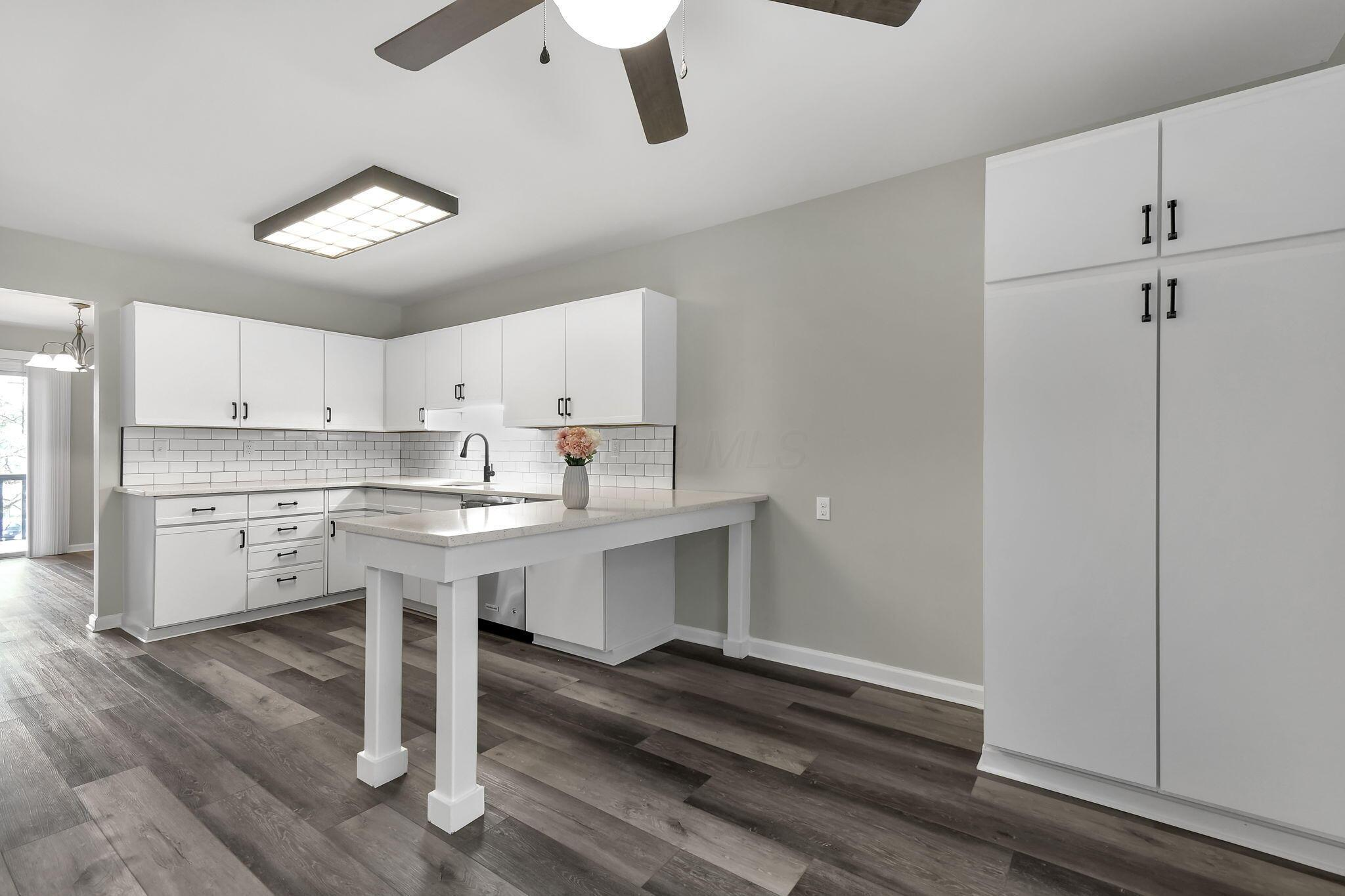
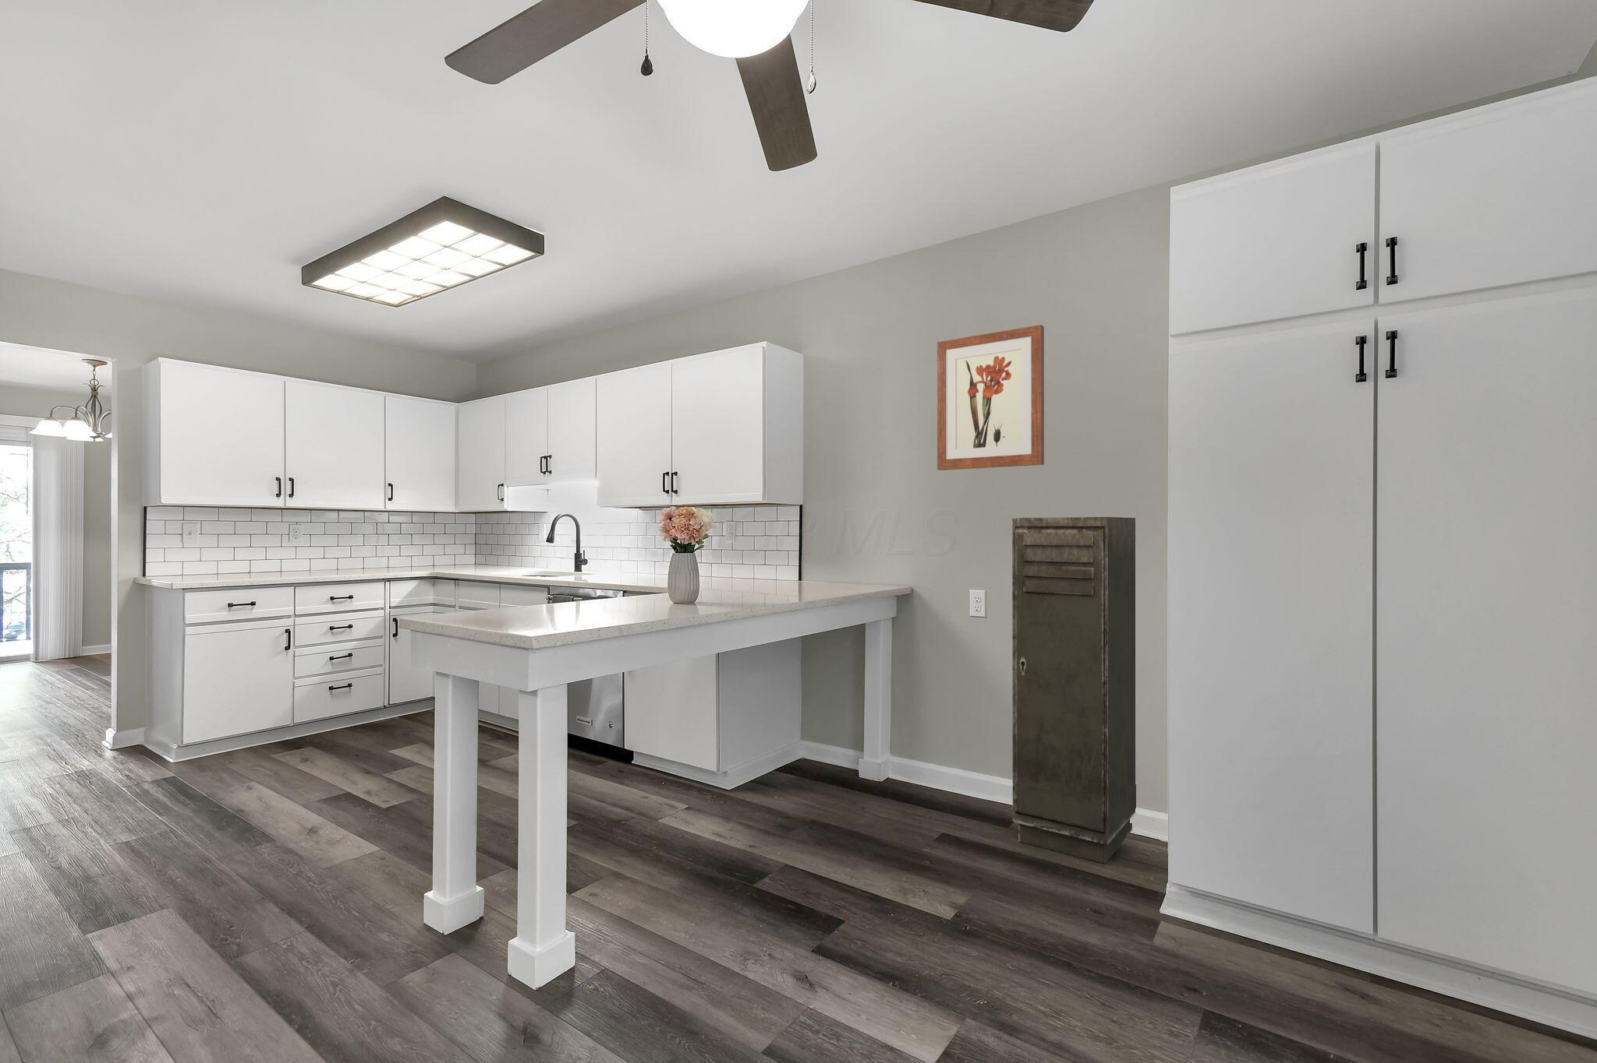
+ storage cabinet [1012,516,1136,865]
+ wall art [937,324,1045,471]
